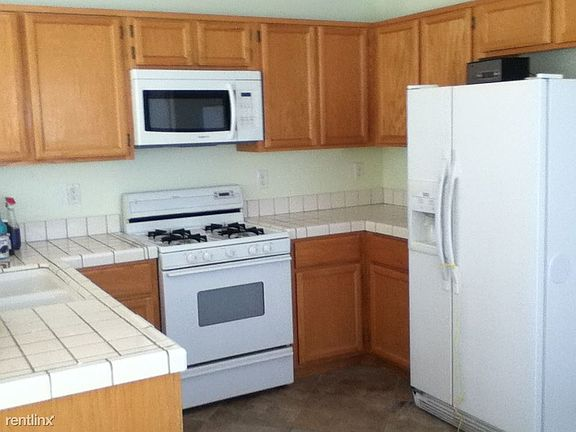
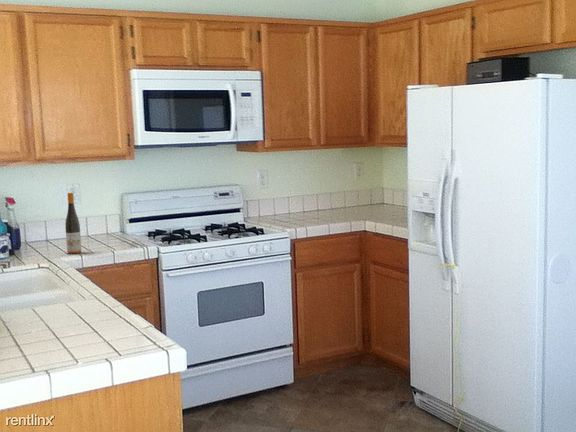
+ wine bottle [65,192,83,255]
